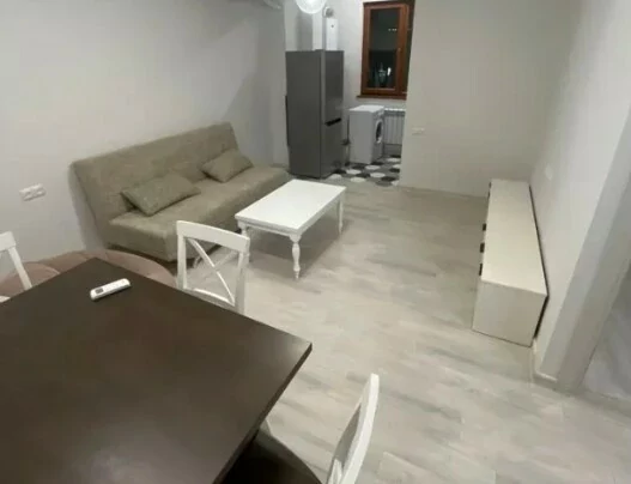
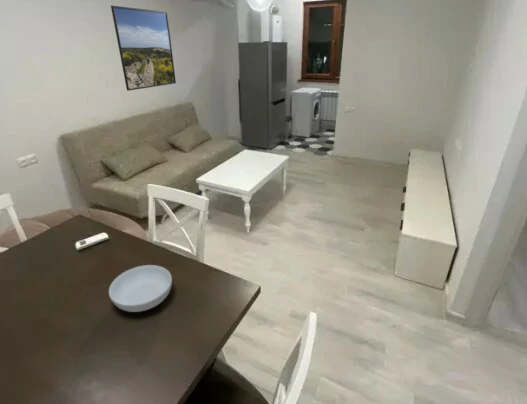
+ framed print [110,5,177,92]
+ serving bowl [108,264,173,313]
